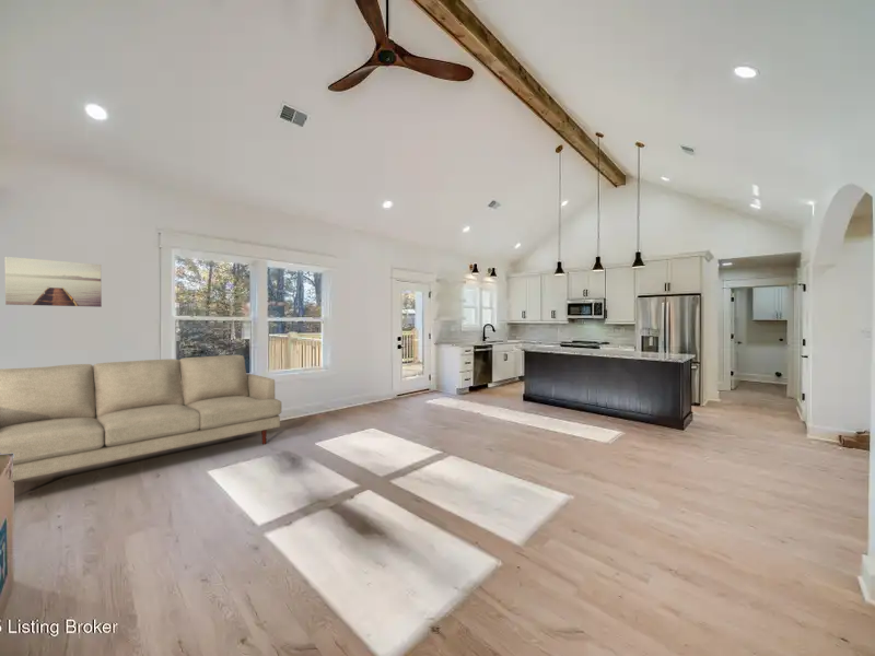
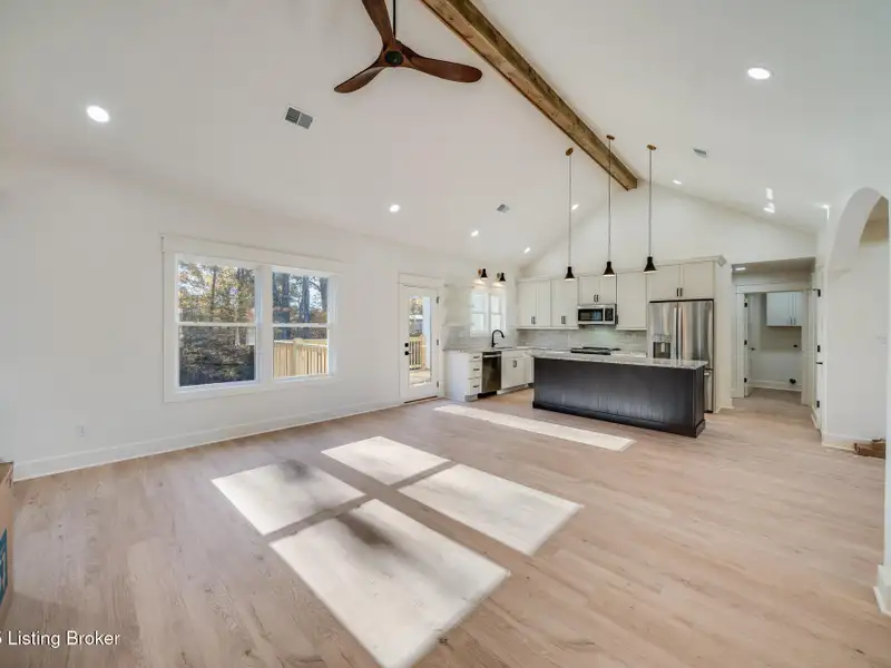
- sofa [0,354,282,482]
- wall art [4,256,103,308]
